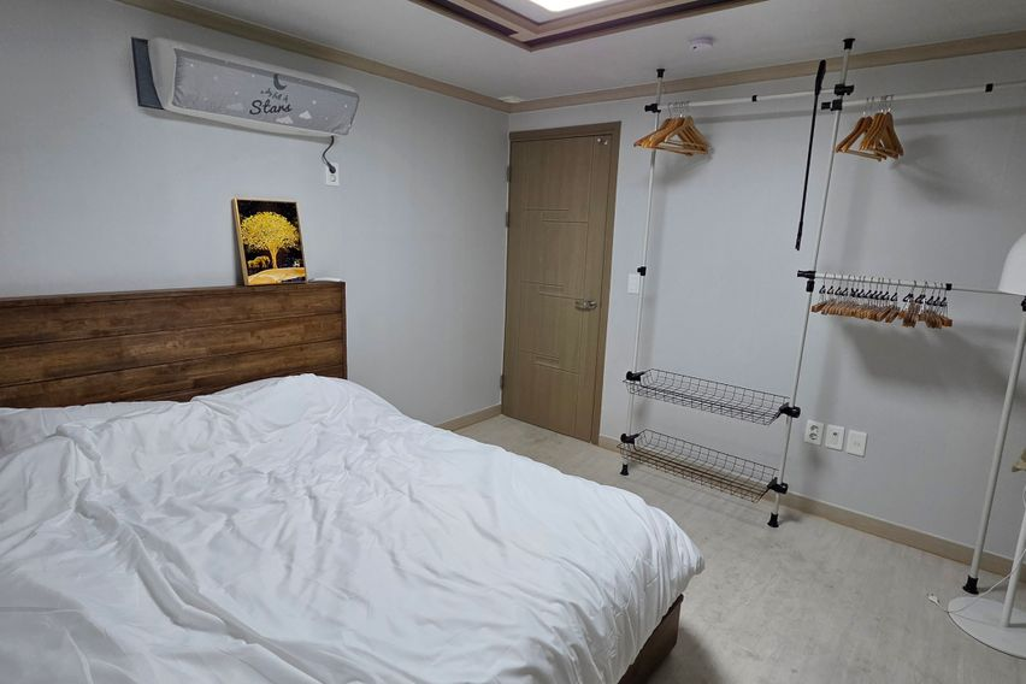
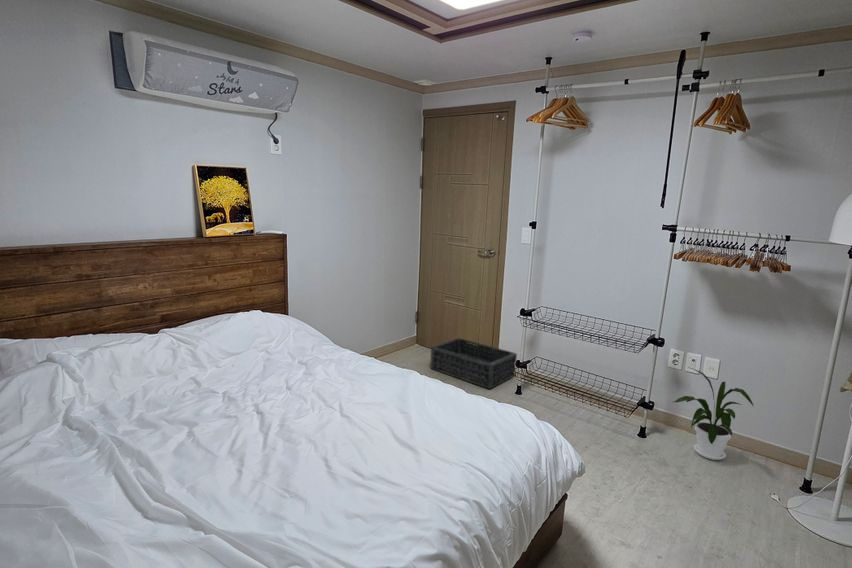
+ house plant [673,366,755,461]
+ basket [429,337,518,390]
